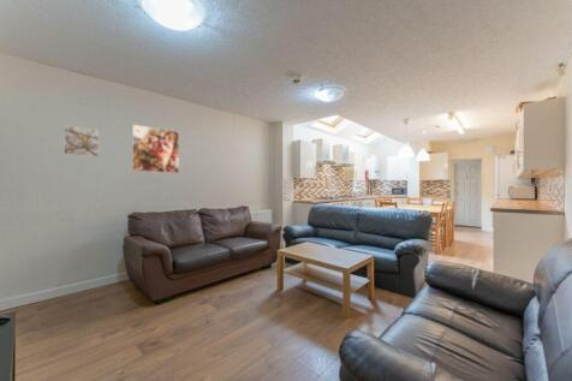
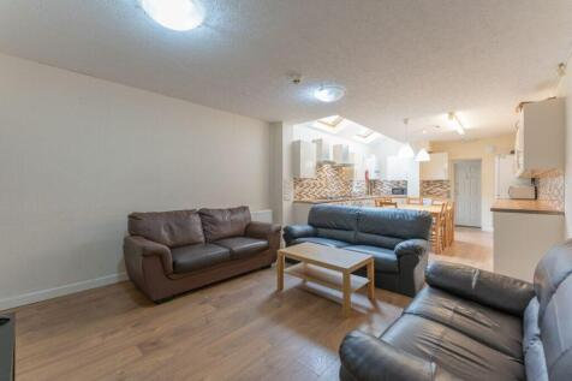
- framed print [62,124,100,159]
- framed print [131,123,180,174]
